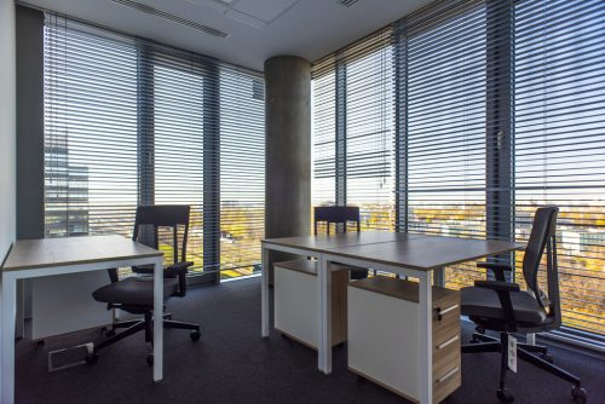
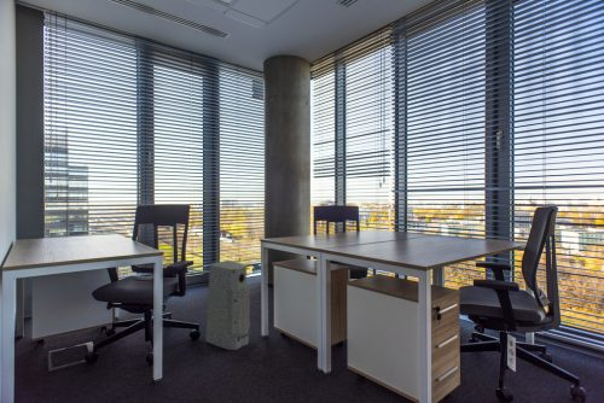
+ air purifier [205,259,251,351]
